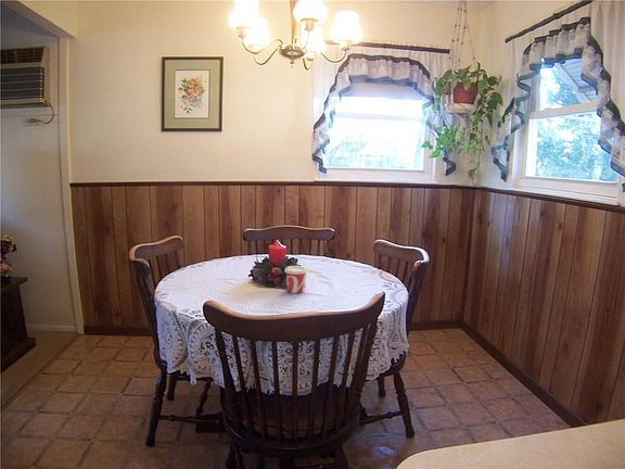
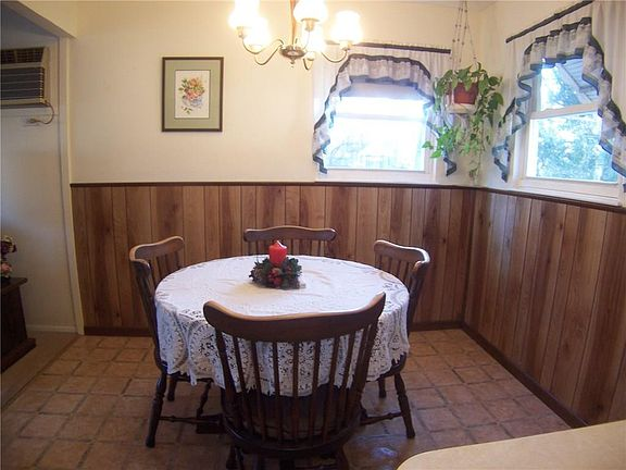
- cup [283,265,309,294]
